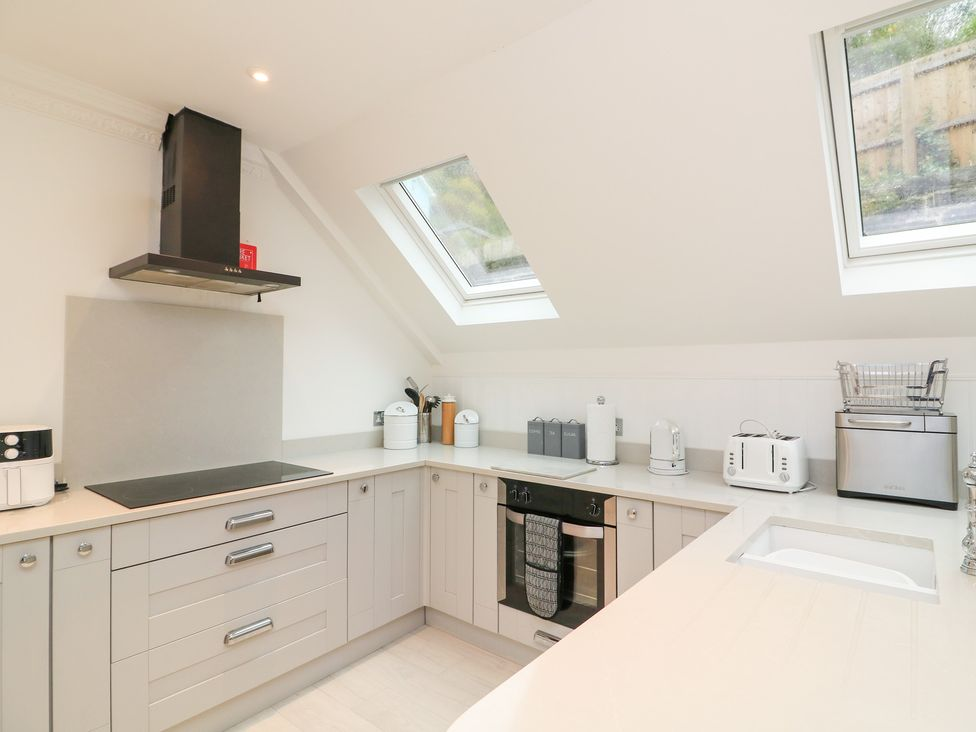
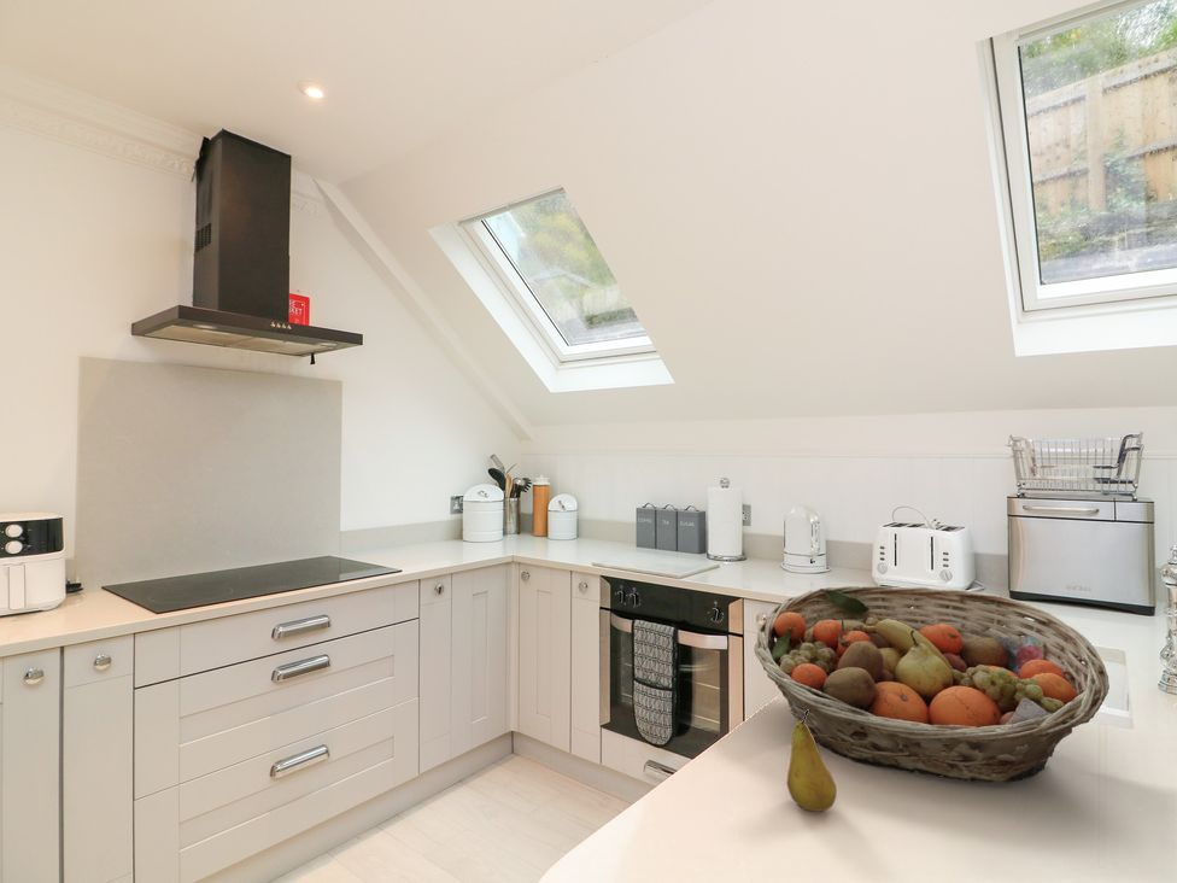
+ fruit basket [753,585,1111,784]
+ fruit [786,709,838,812]
